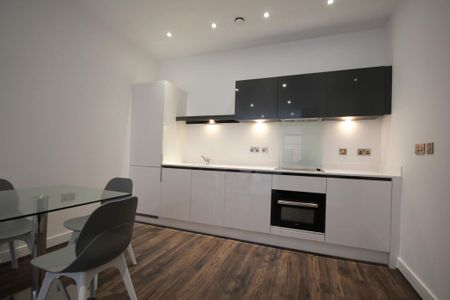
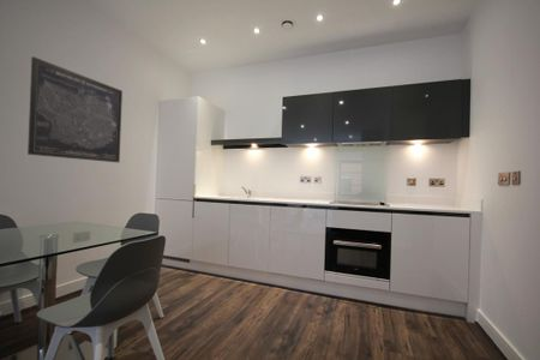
+ wall art [26,55,124,163]
